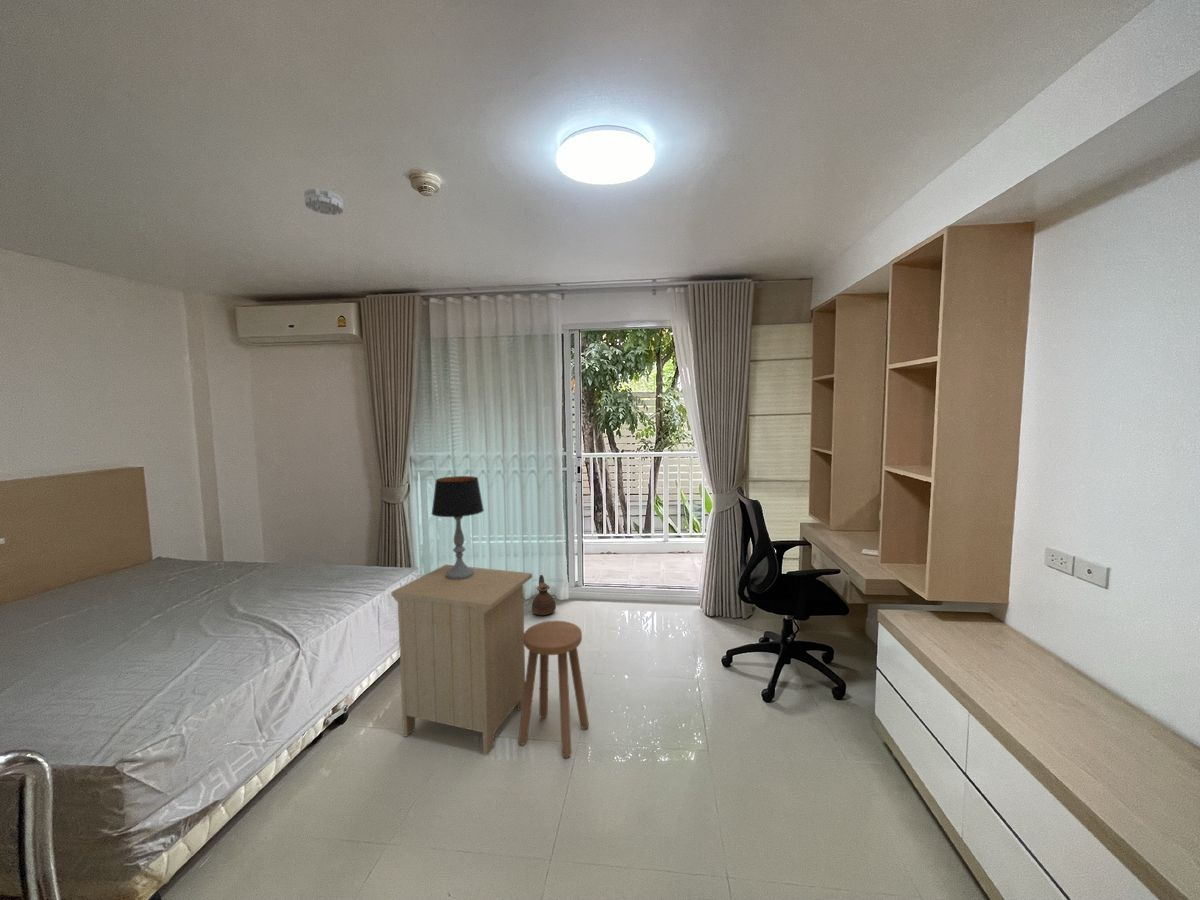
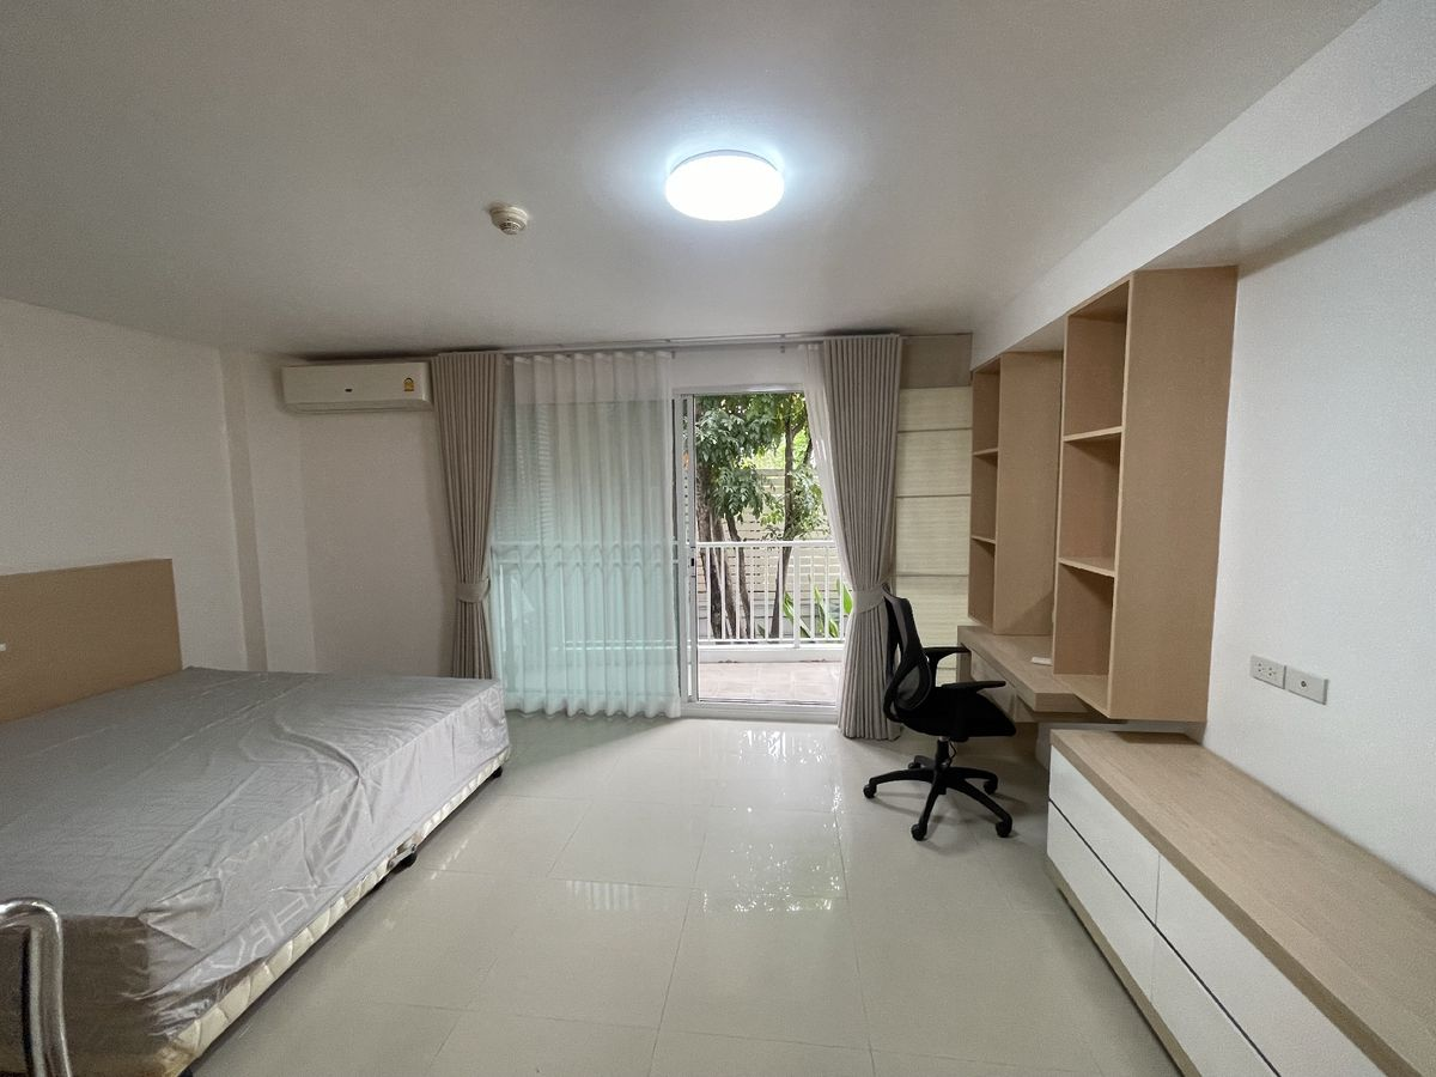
- smoke detector [303,187,344,216]
- nightstand [390,564,533,757]
- table lamp [431,475,485,580]
- ceramic jug [531,574,557,616]
- stool [517,620,590,759]
